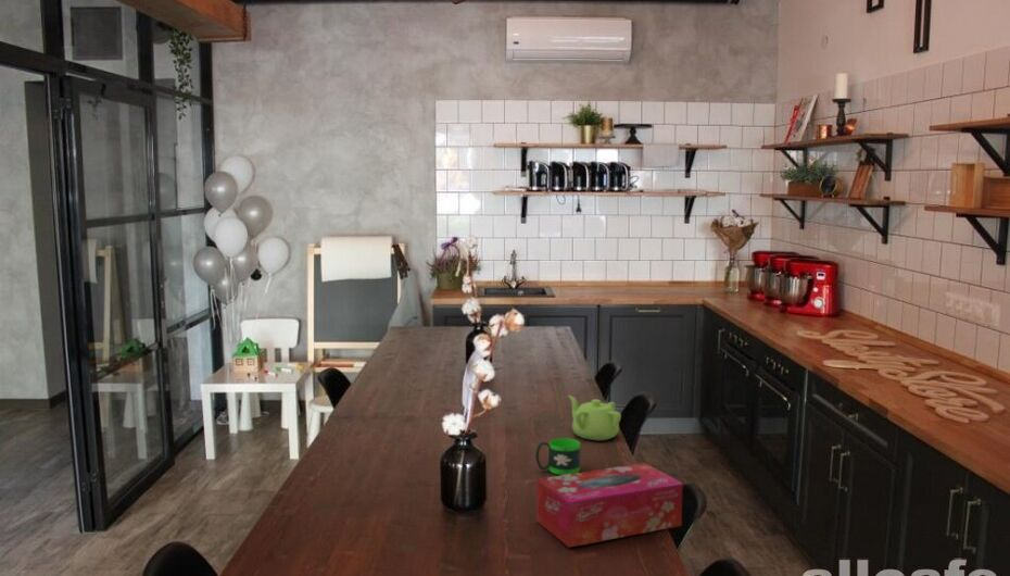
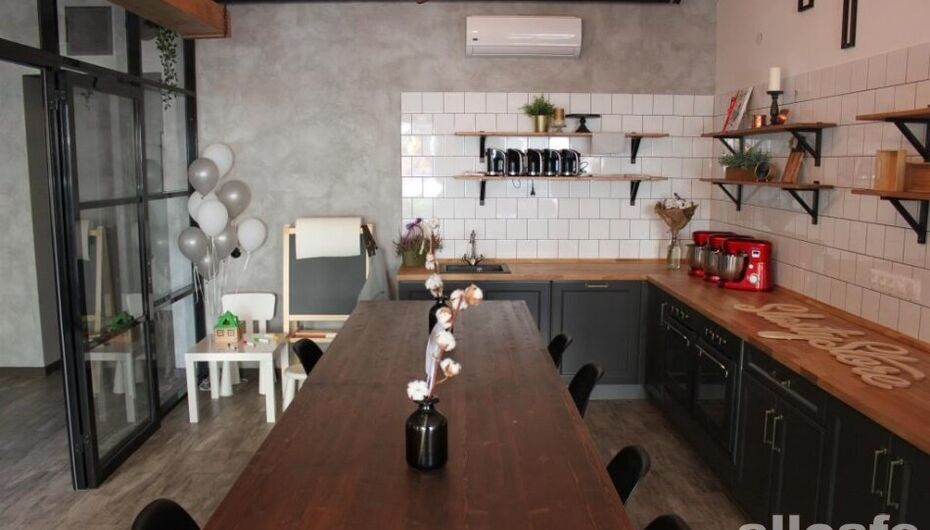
- teapot [567,395,622,441]
- mug [534,437,581,476]
- tissue box [535,462,684,549]
